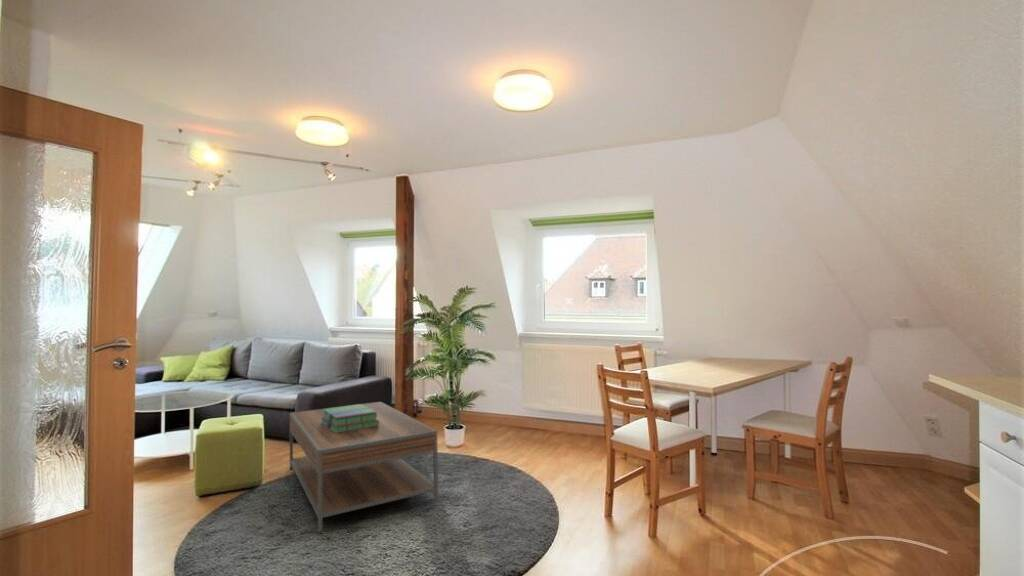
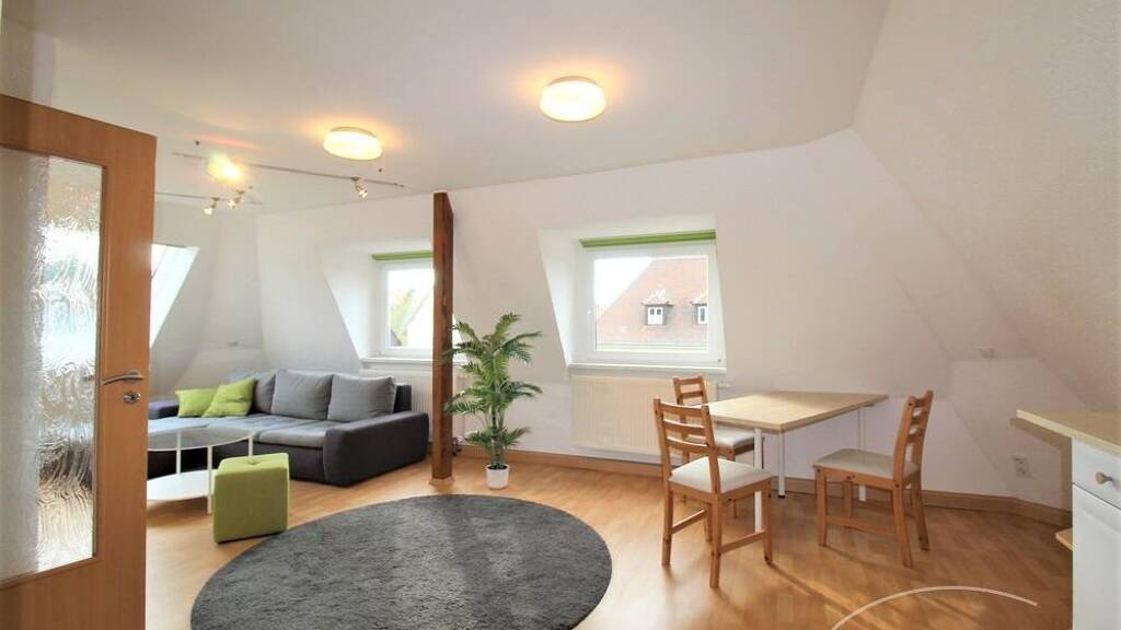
- stack of books [321,403,379,433]
- coffee table [289,401,439,533]
